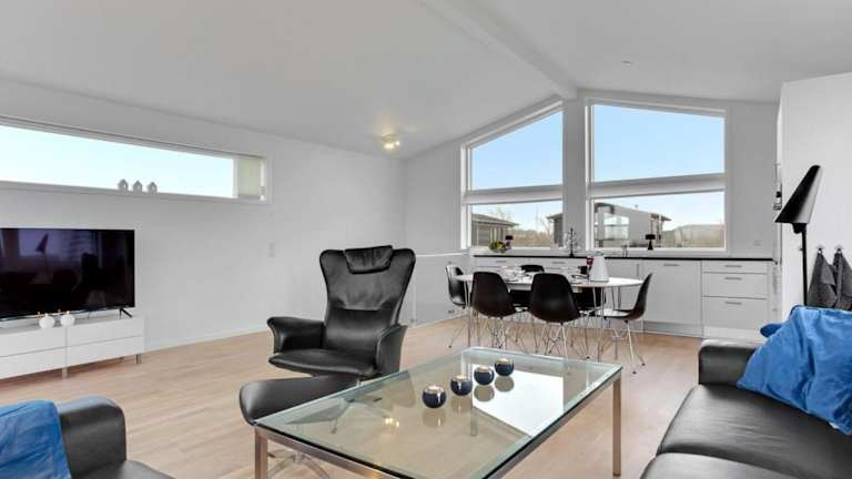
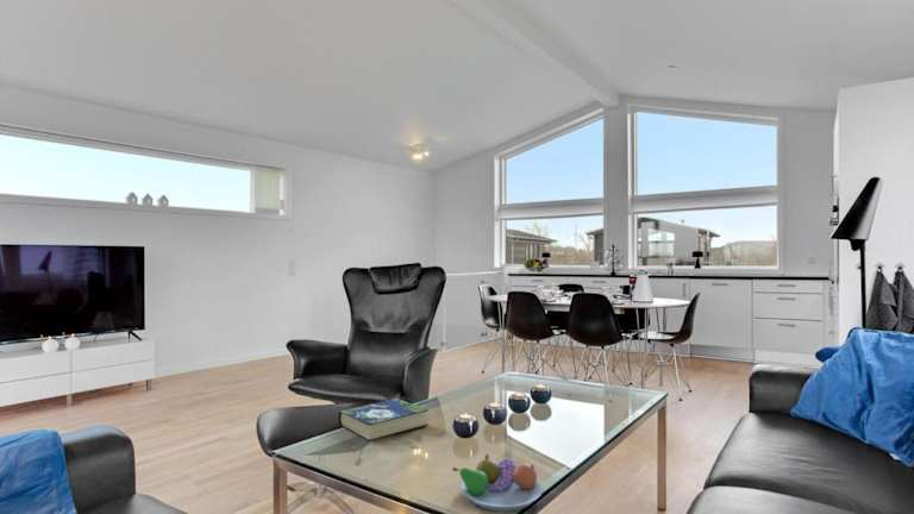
+ fruit bowl [451,452,544,513]
+ book [337,397,430,441]
